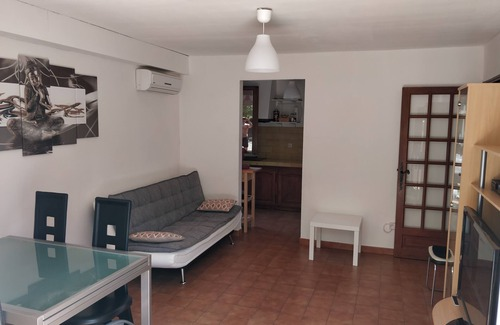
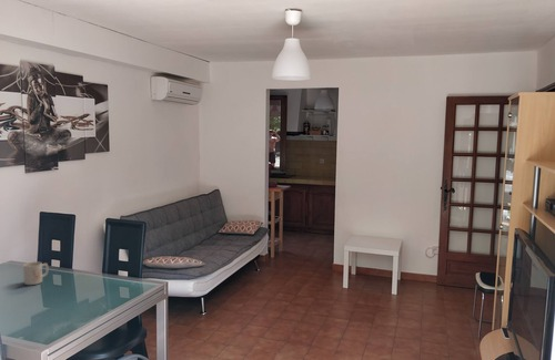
+ mug [22,260,49,286]
